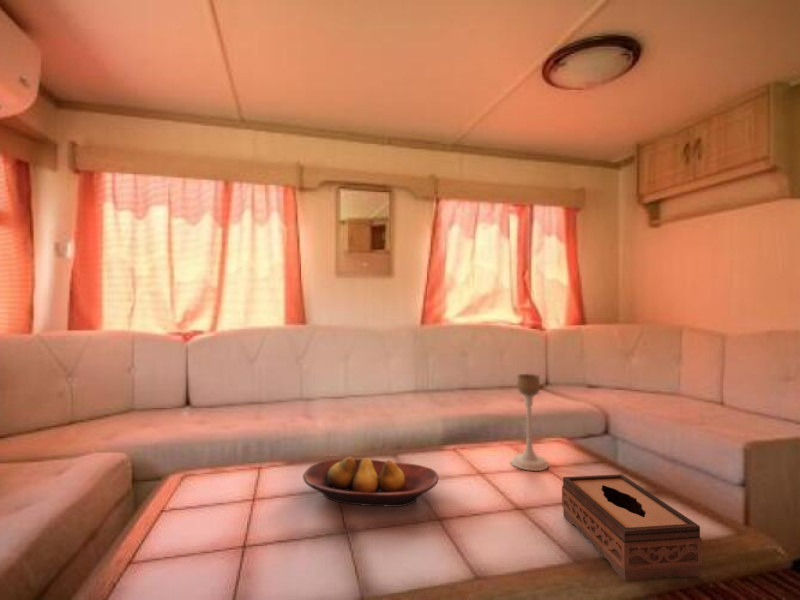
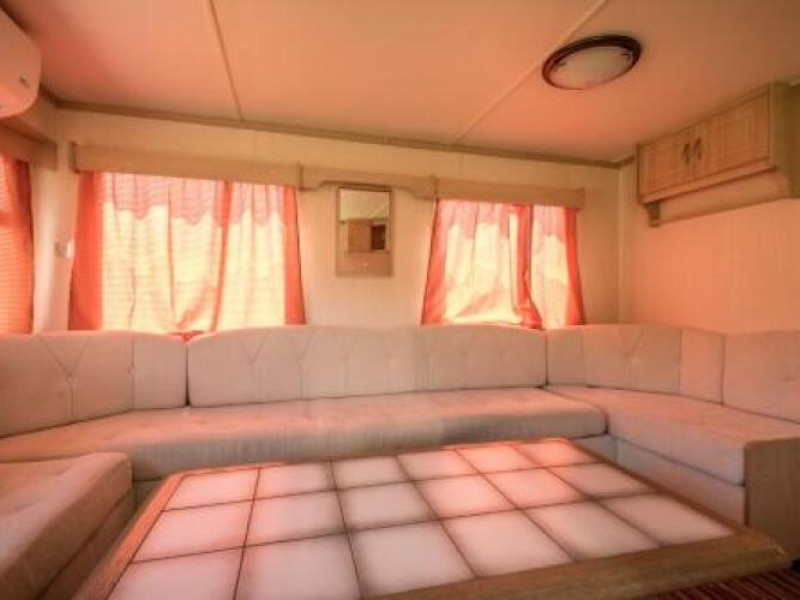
- candle holder [510,373,550,472]
- tissue box [561,473,703,583]
- fruit bowl [302,456,439,508]
